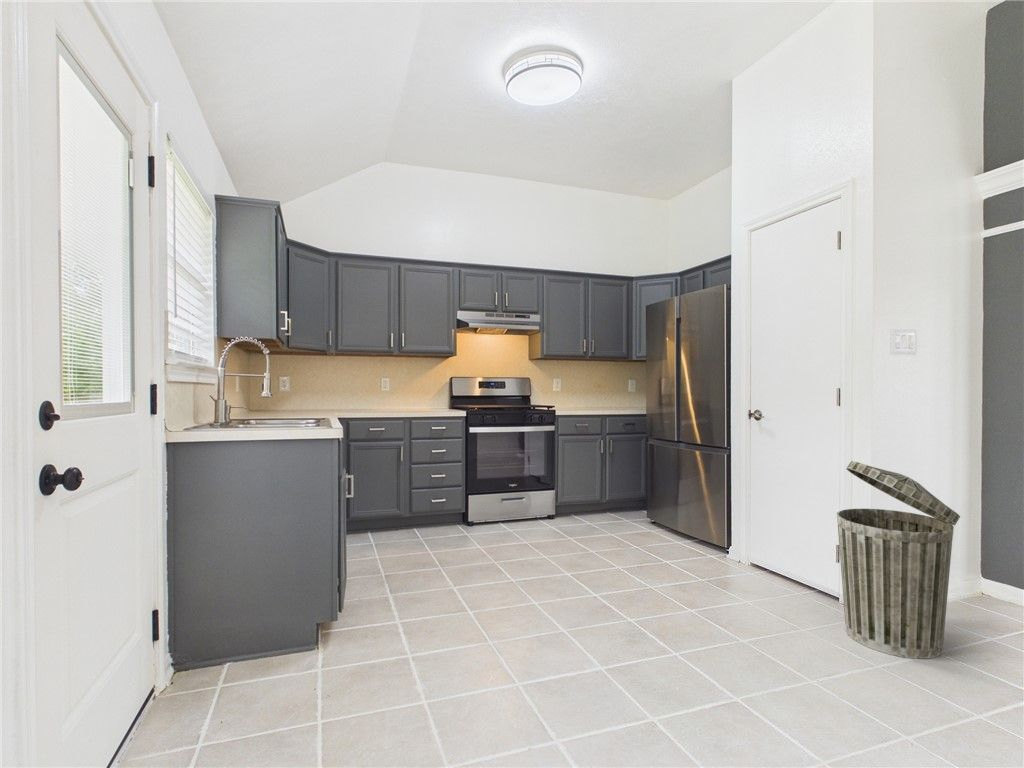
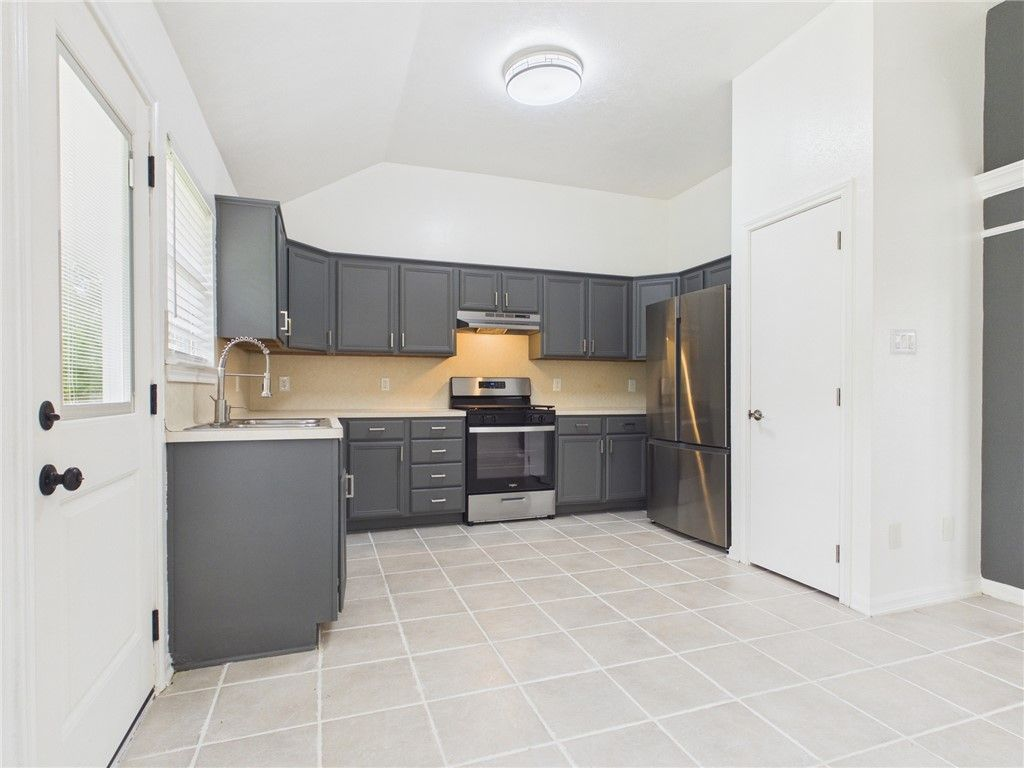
- trash can [836,460,961,660]
